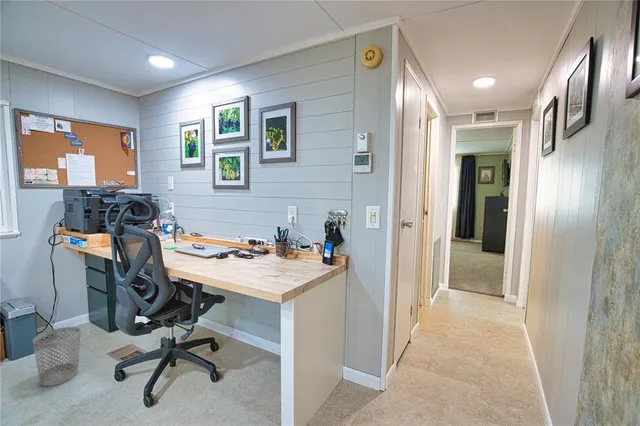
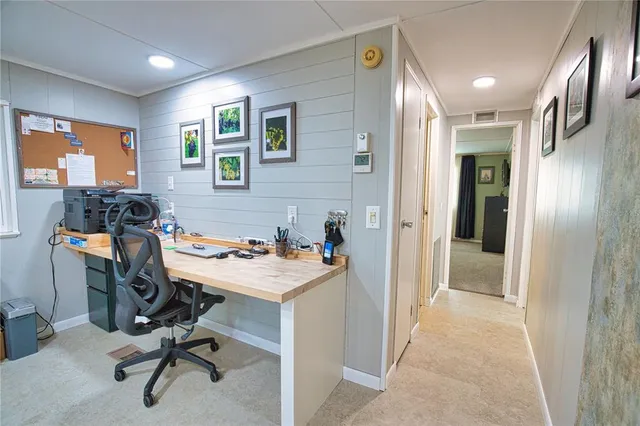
- wastebasket [32,326,82,387]
